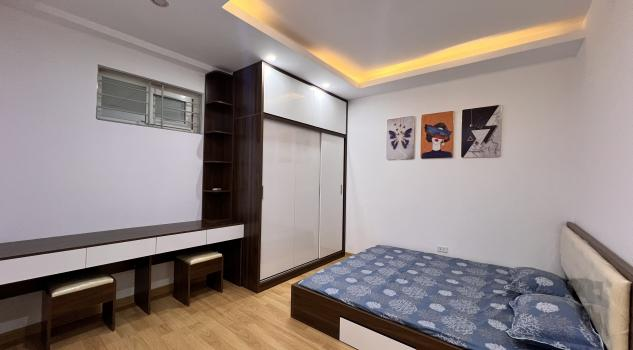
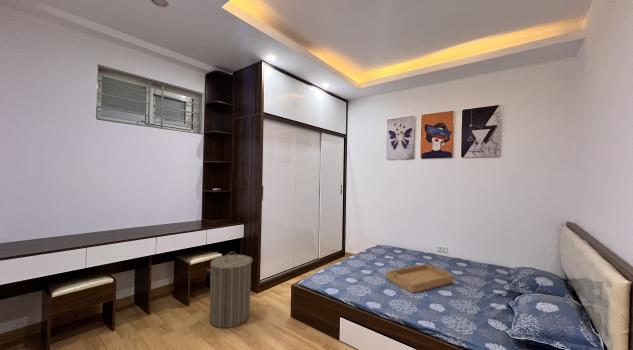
+ serving tray [385,263,455,294]
+ laundry hamper [206,251,254,329]
